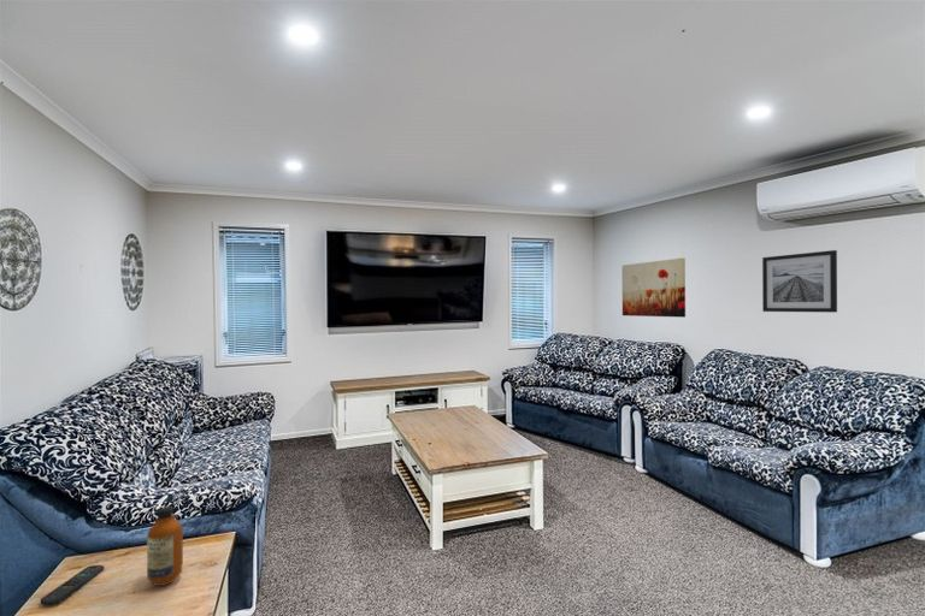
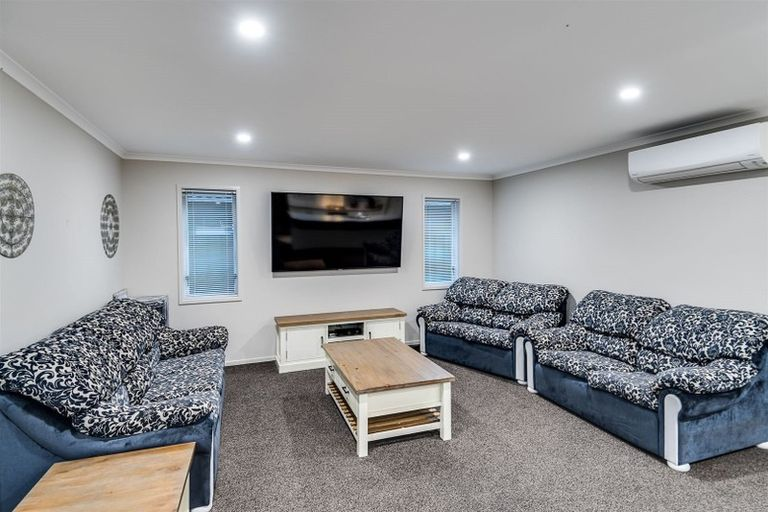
- remote control [40,564,105,606]
- wall art [761,249,838,314]
- bottle [146,505,184,587]
- wall art [620,257,687,319]
